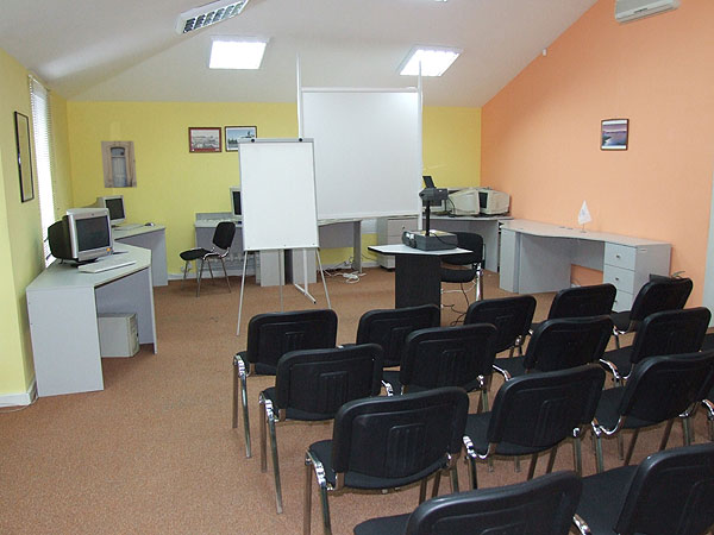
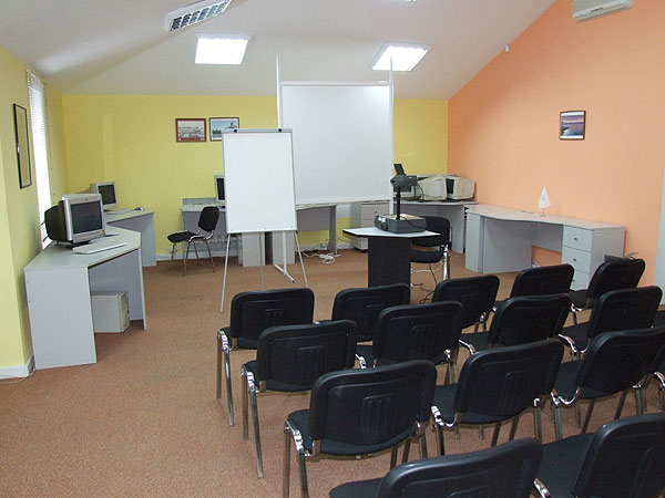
- wall art [100,140,138,189]
